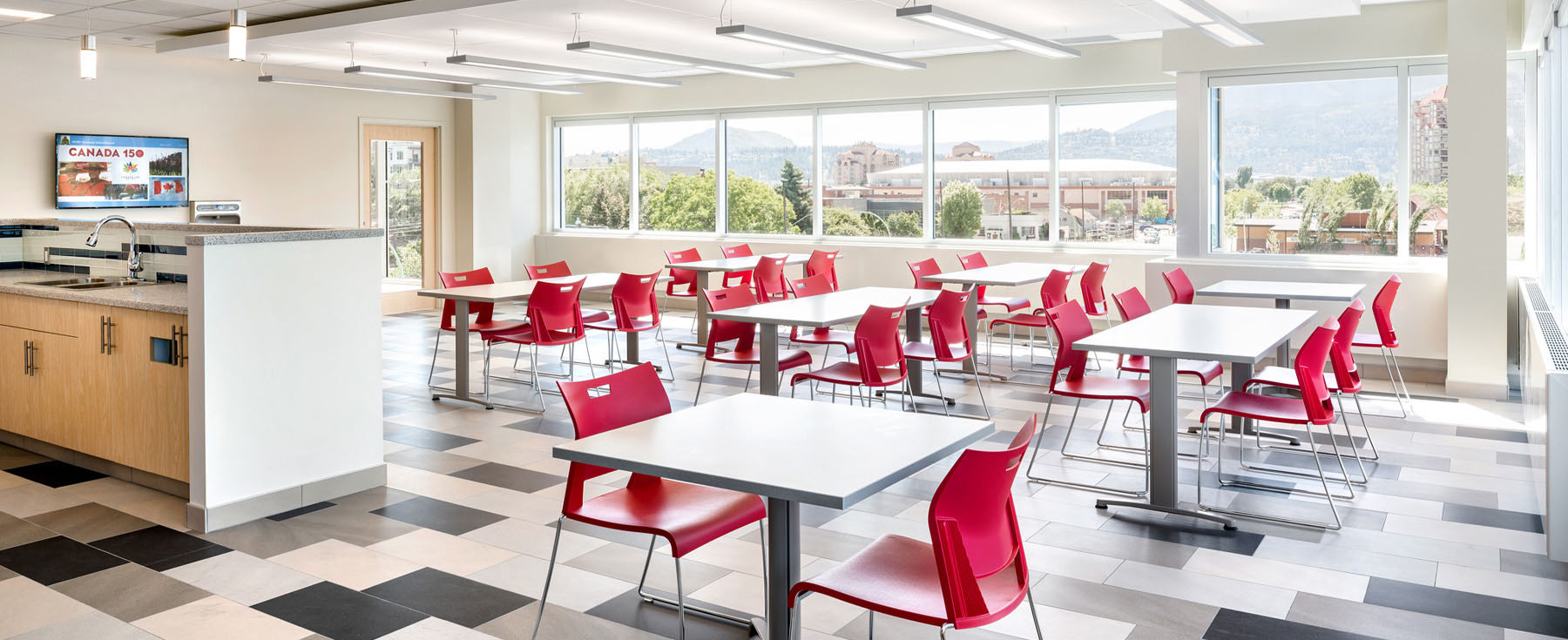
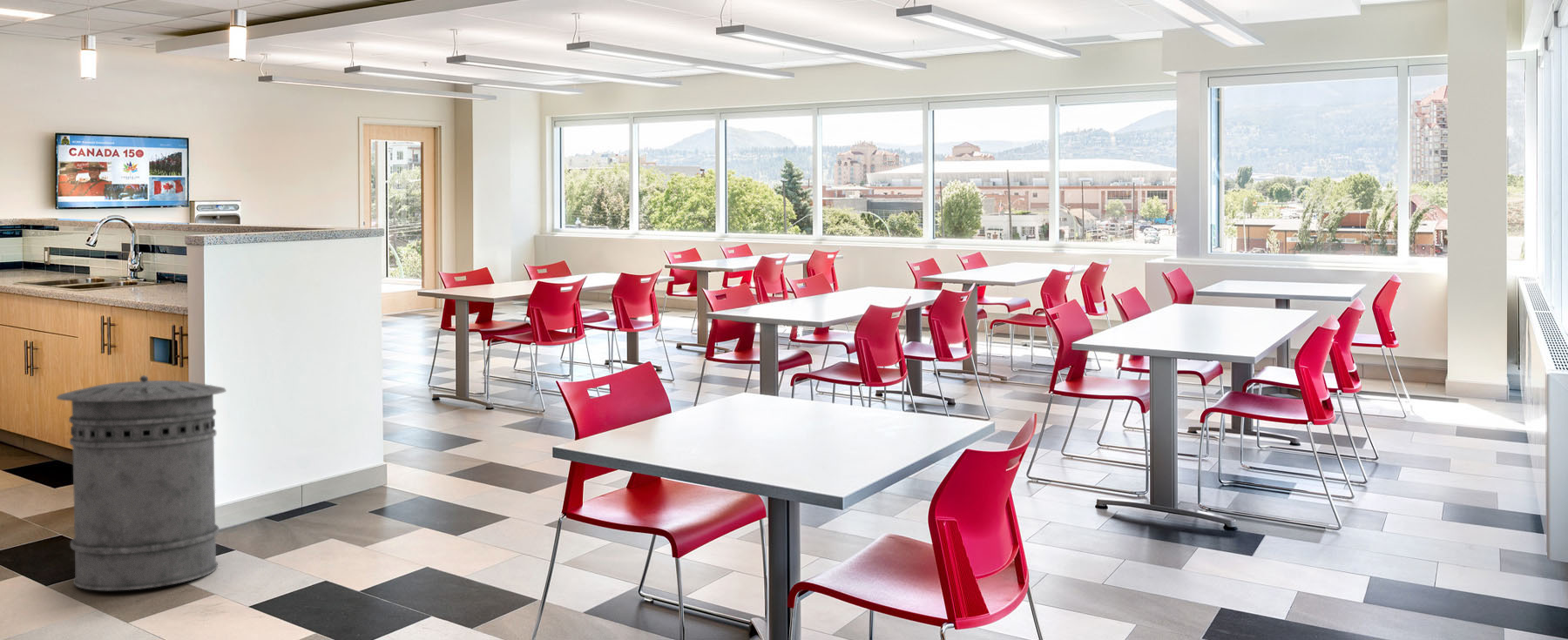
+ trash can [56,374,227,591]
